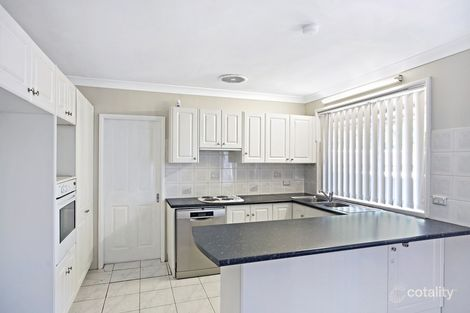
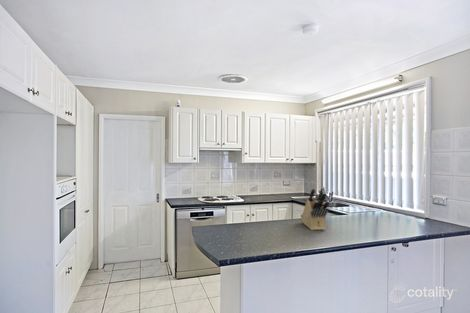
+ knife block [300,186,330,231]
